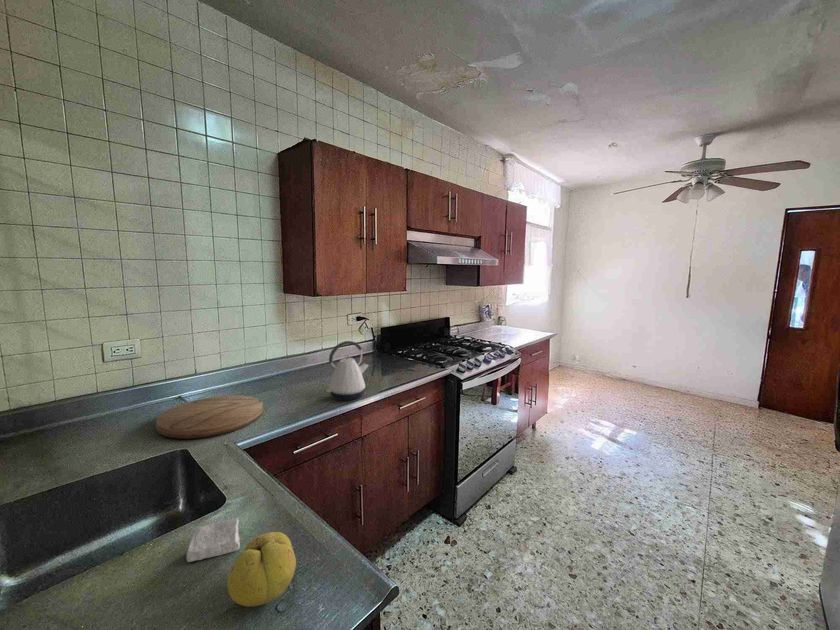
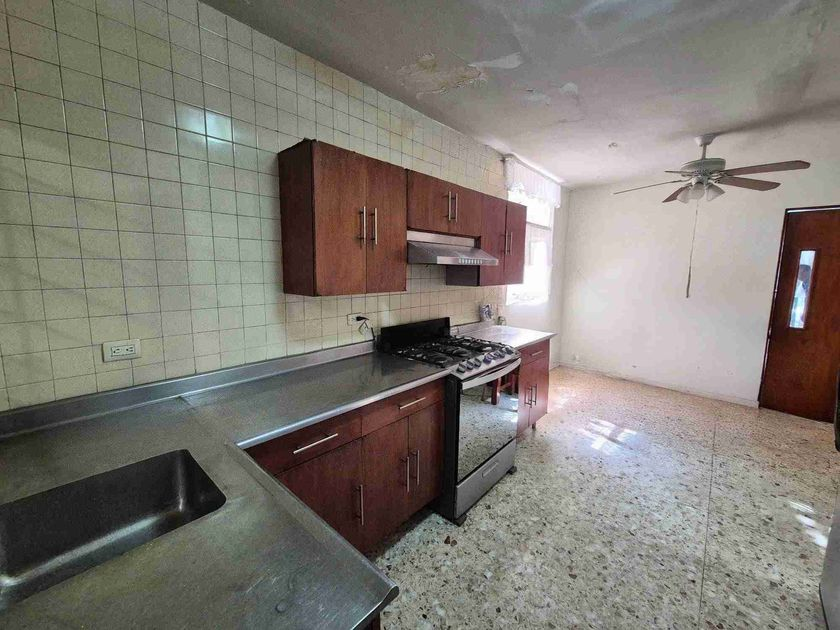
- cutting board [155,394,264,440]
- fruit [226,531,297,608]
- kettle [325,340,370,401]
- soap bar [185,517,241,563]
